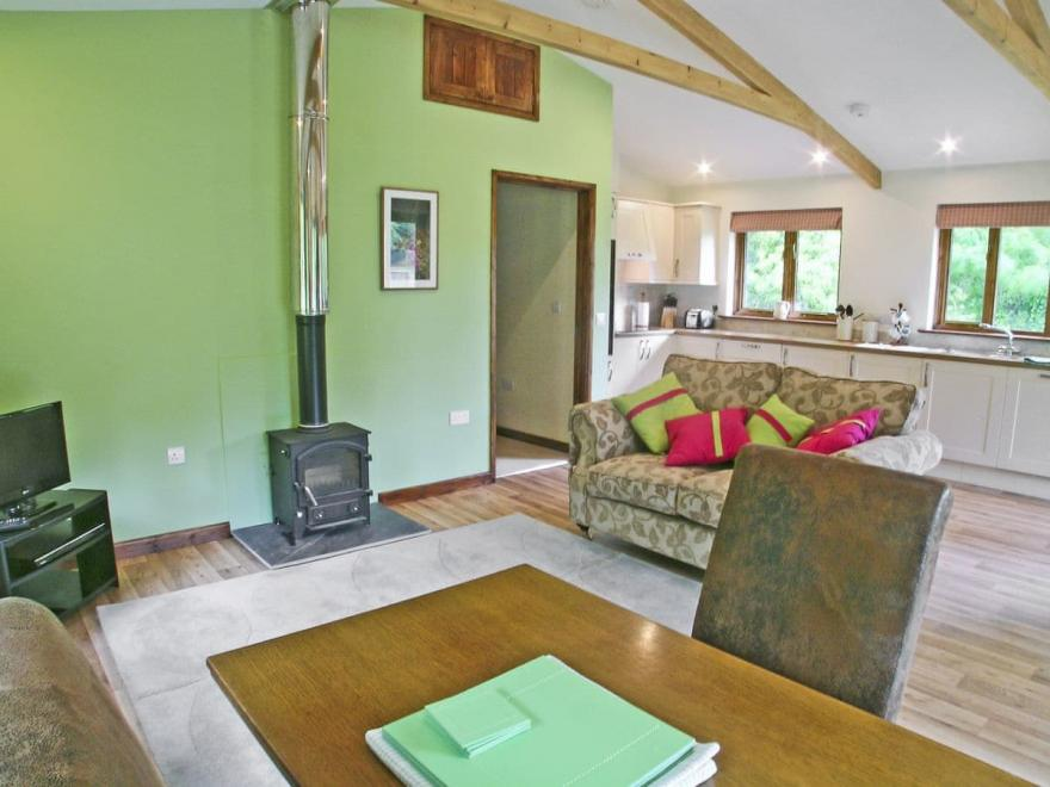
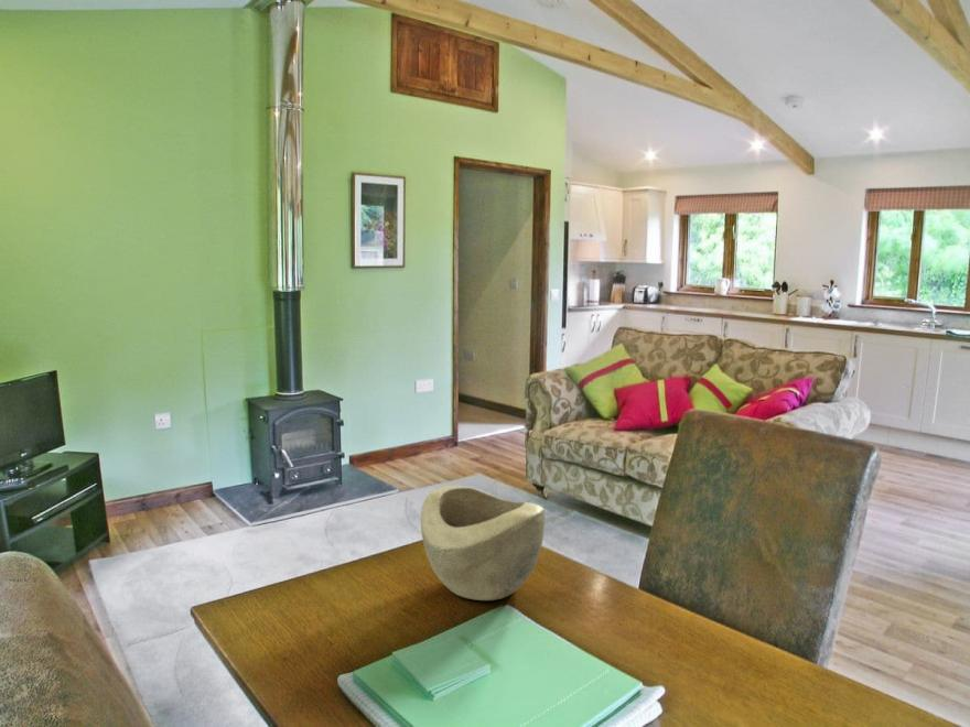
+ decorative bowl [420,485,546,601]
